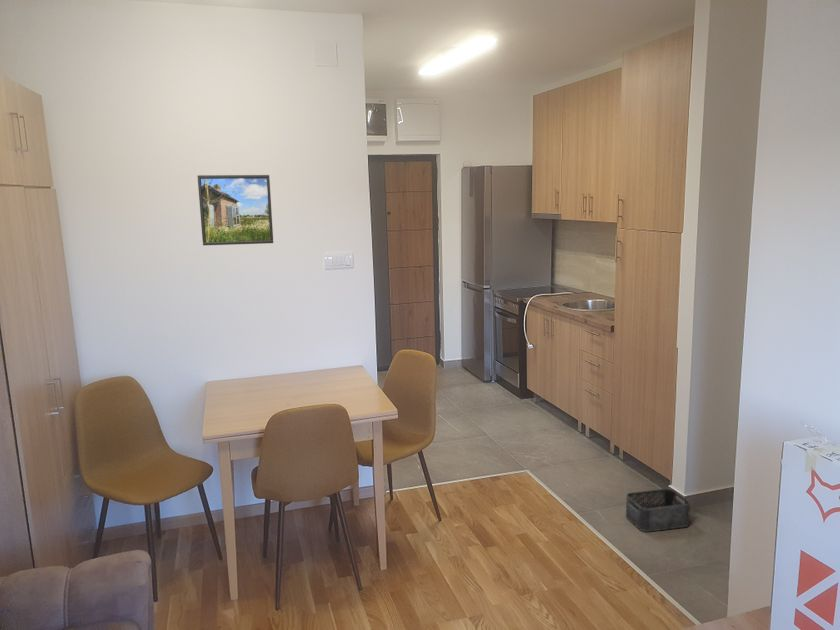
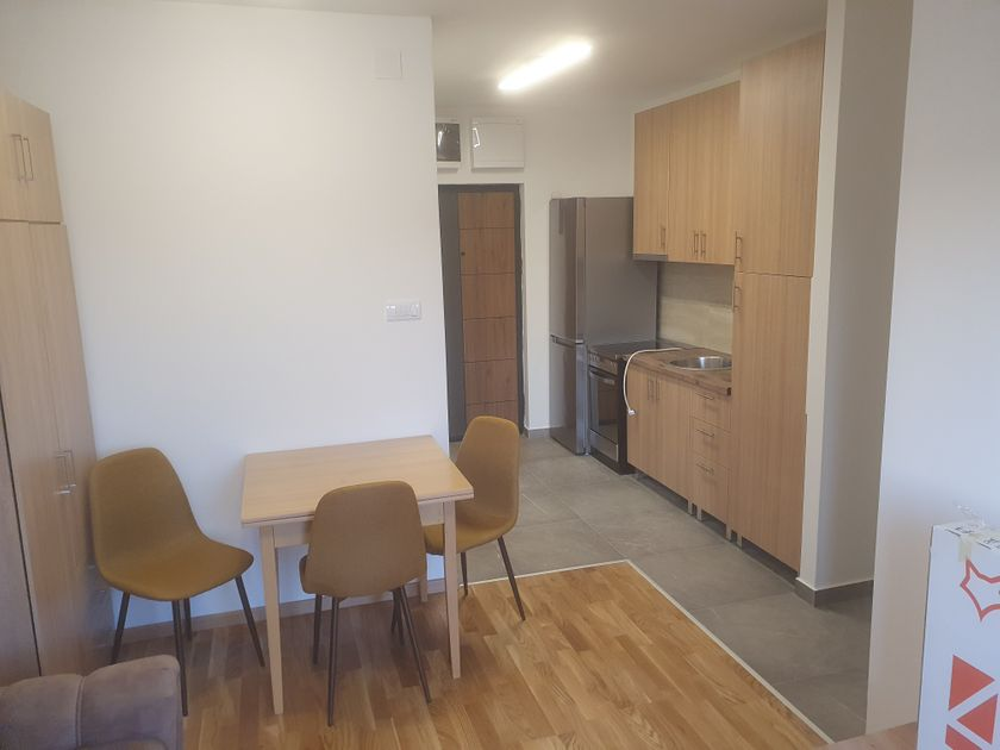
- storage bin [625,488,691,533]
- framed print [197,174,274,246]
